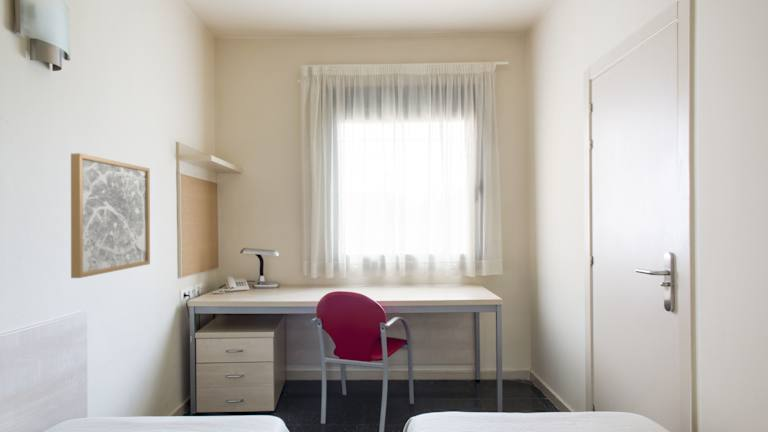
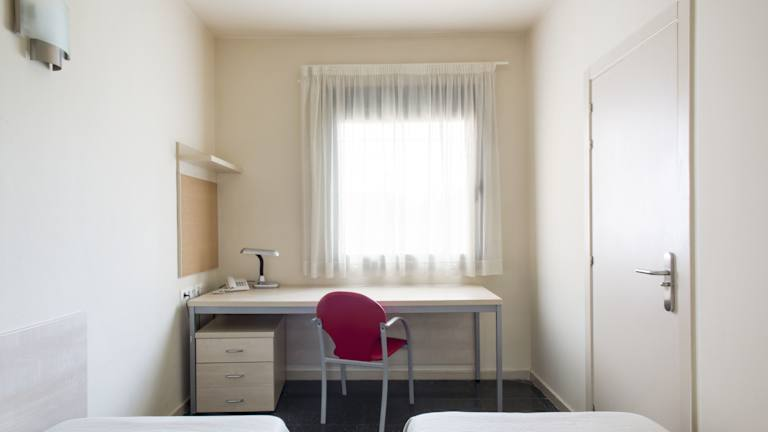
- wall art [70,152,151,279]
